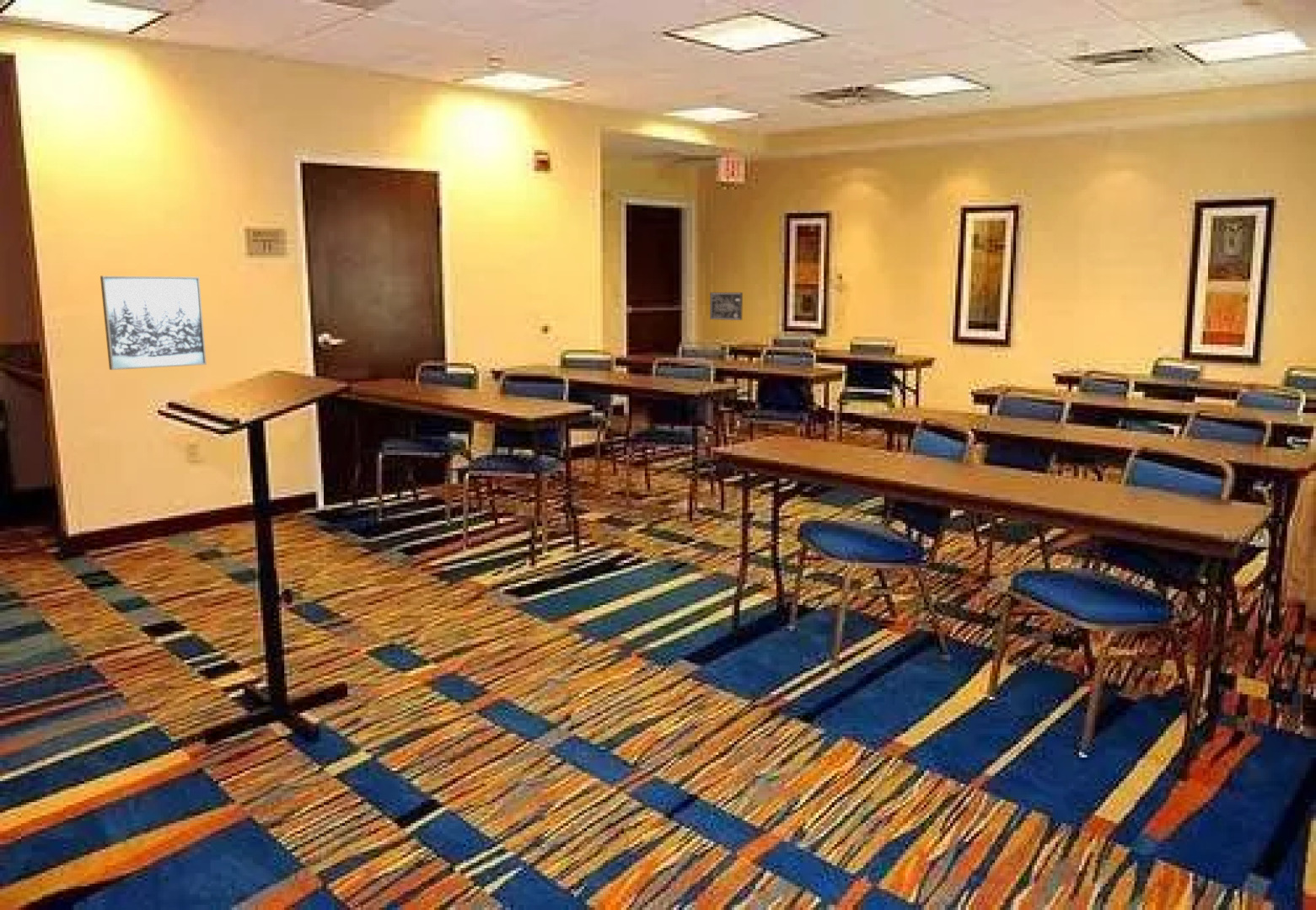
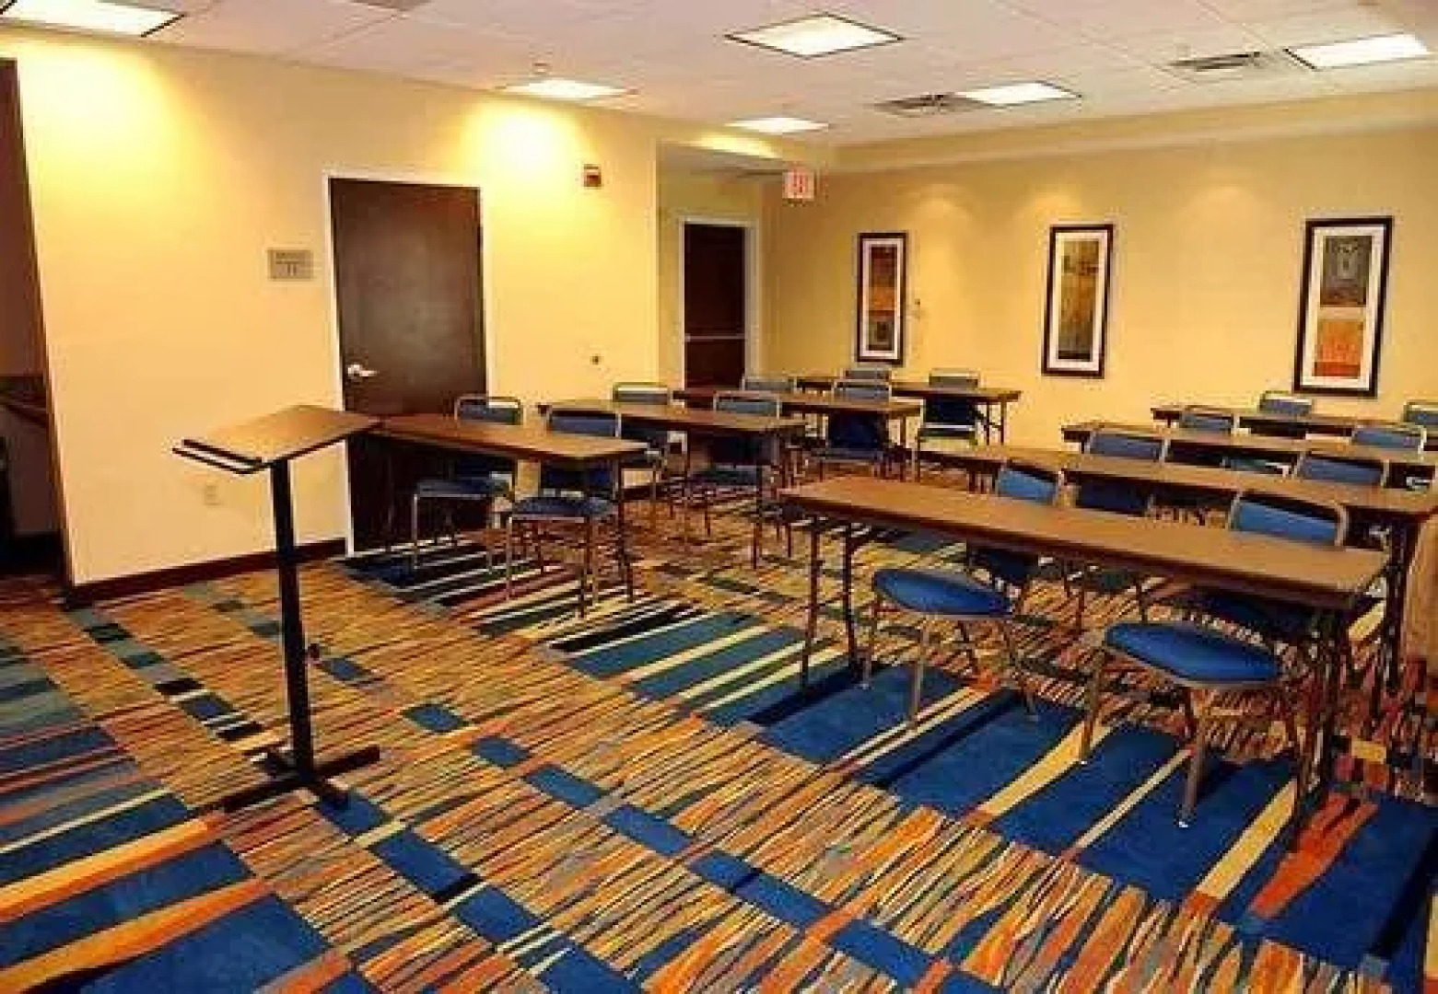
- wall art [99,276,207,371]
- wall art [709,292,744,321]
